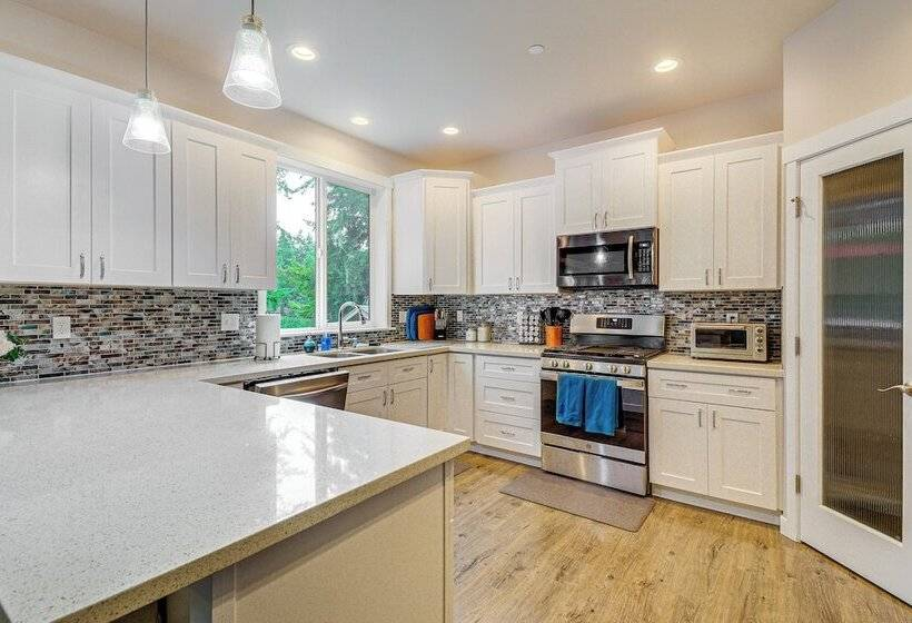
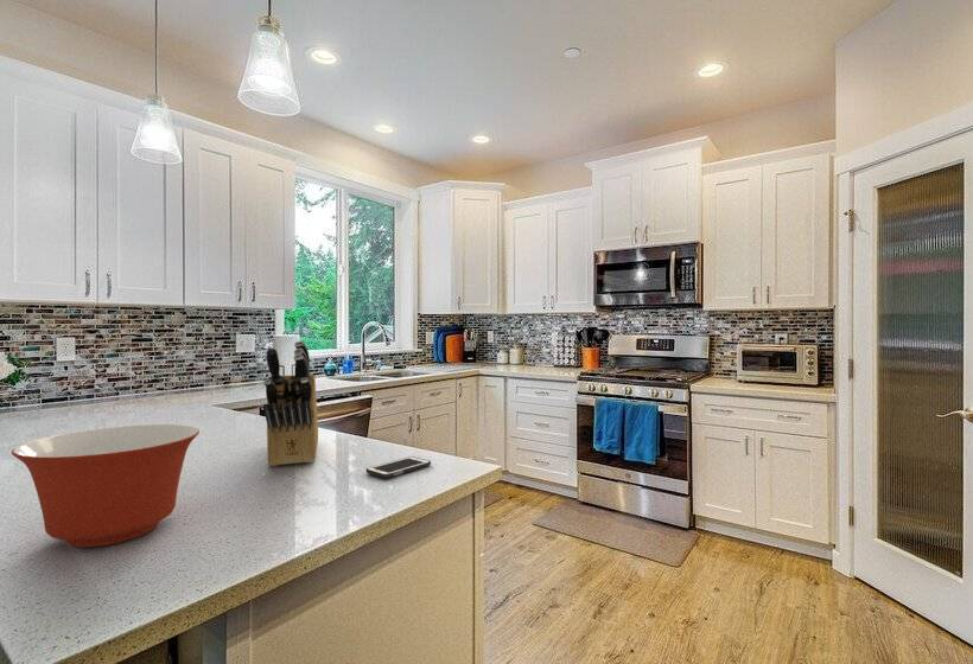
+ mixing bowl [11,423,201,548]
+ knife block [262,339,319,467]
+ cell phone [365,455,432,479]
